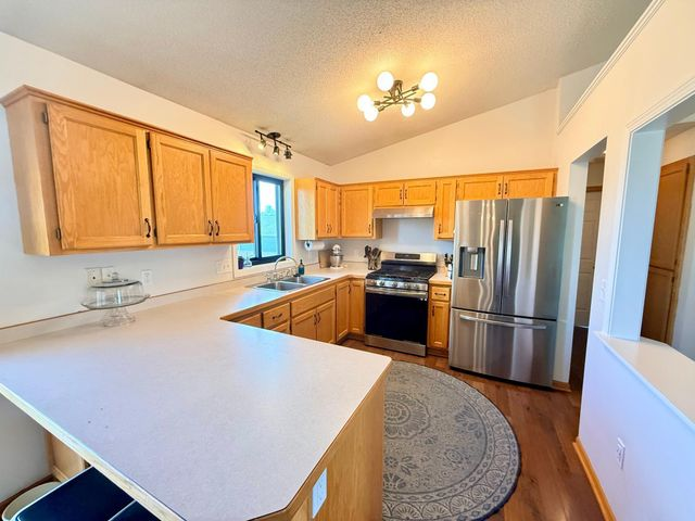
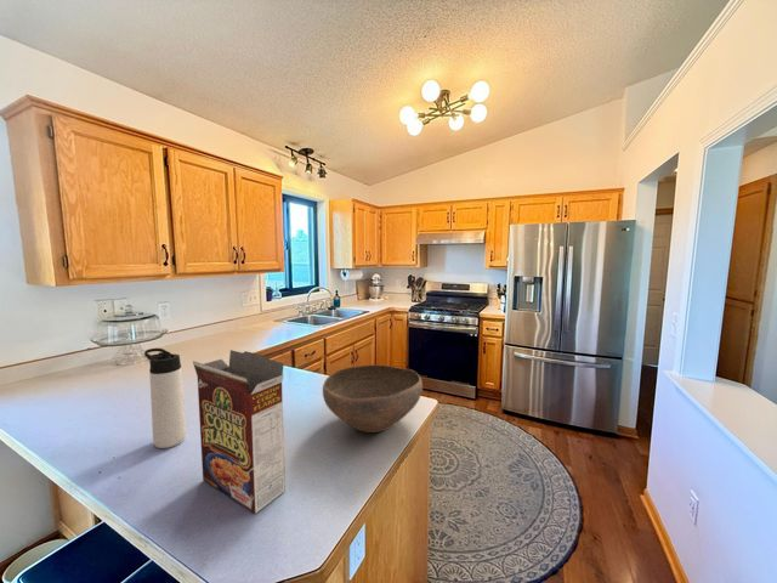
+ bowl [322,363,424,434]
+ cereal box [192,349,287,515]
+ thermos bottle [143,347,187,449]
